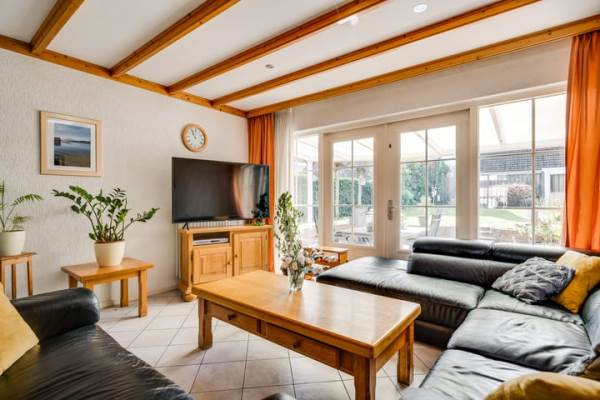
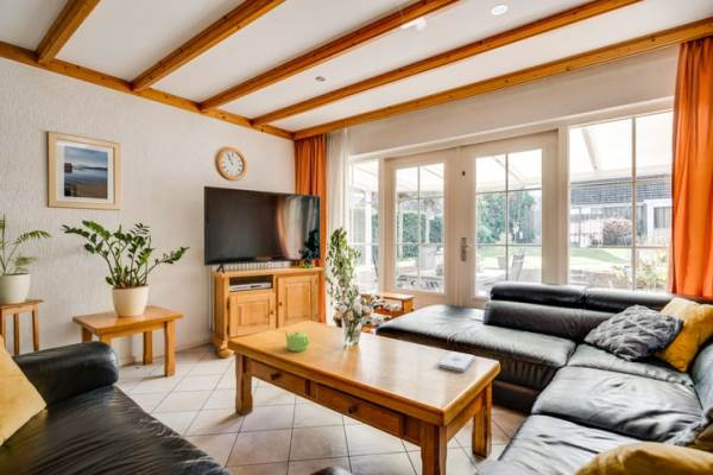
+ teapot [283,330,311,353]
+ notepad [437,350,475,373]
